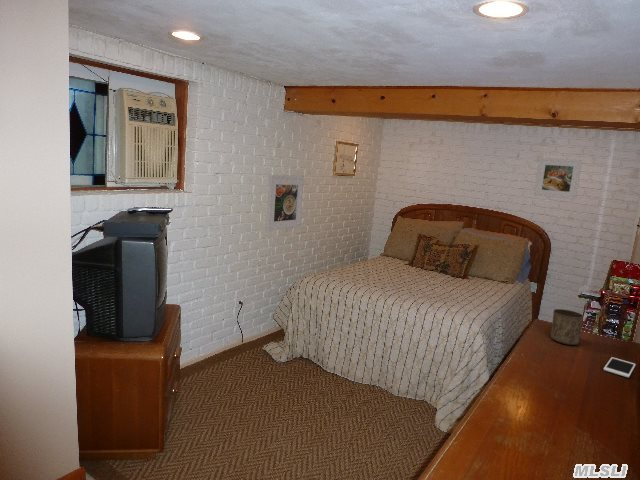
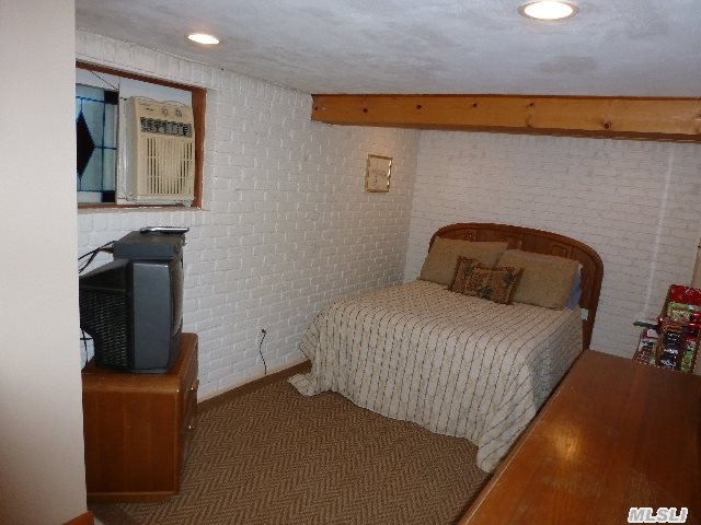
- cell phone [602,356,637,378]
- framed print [265,174,305,232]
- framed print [533,157,583,200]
- cup [550,308,584,346]
